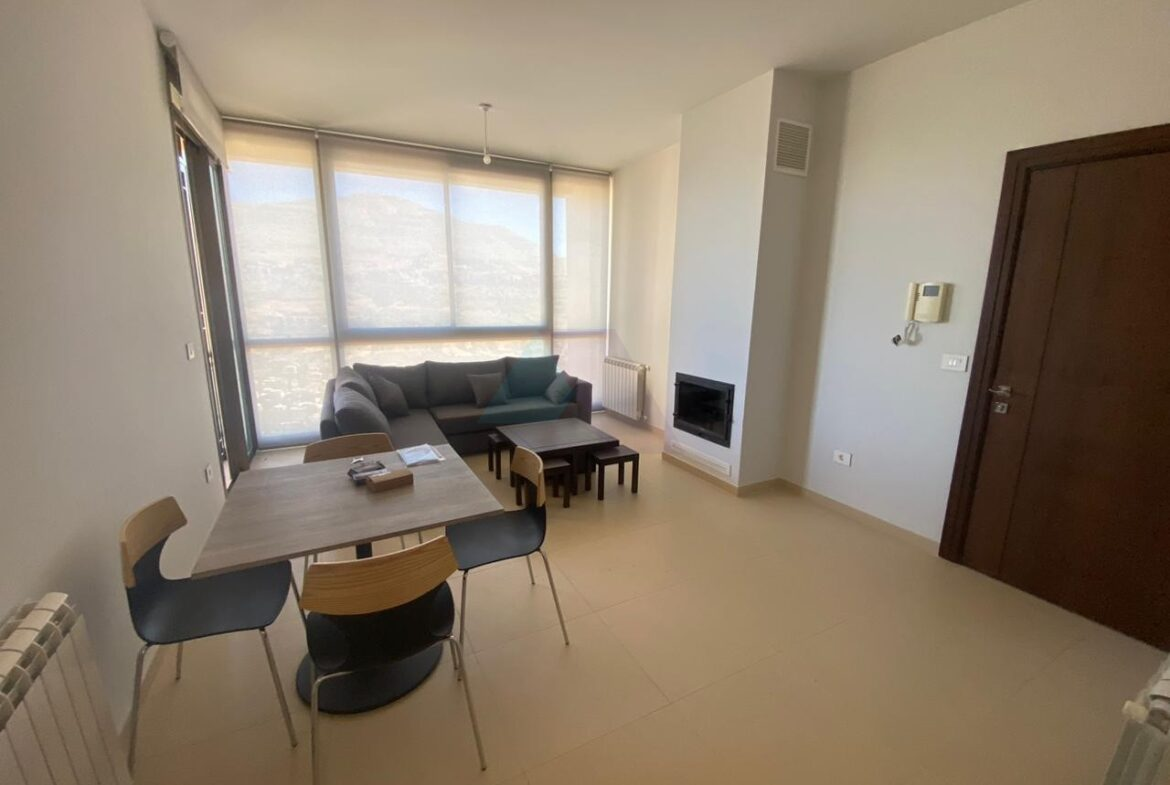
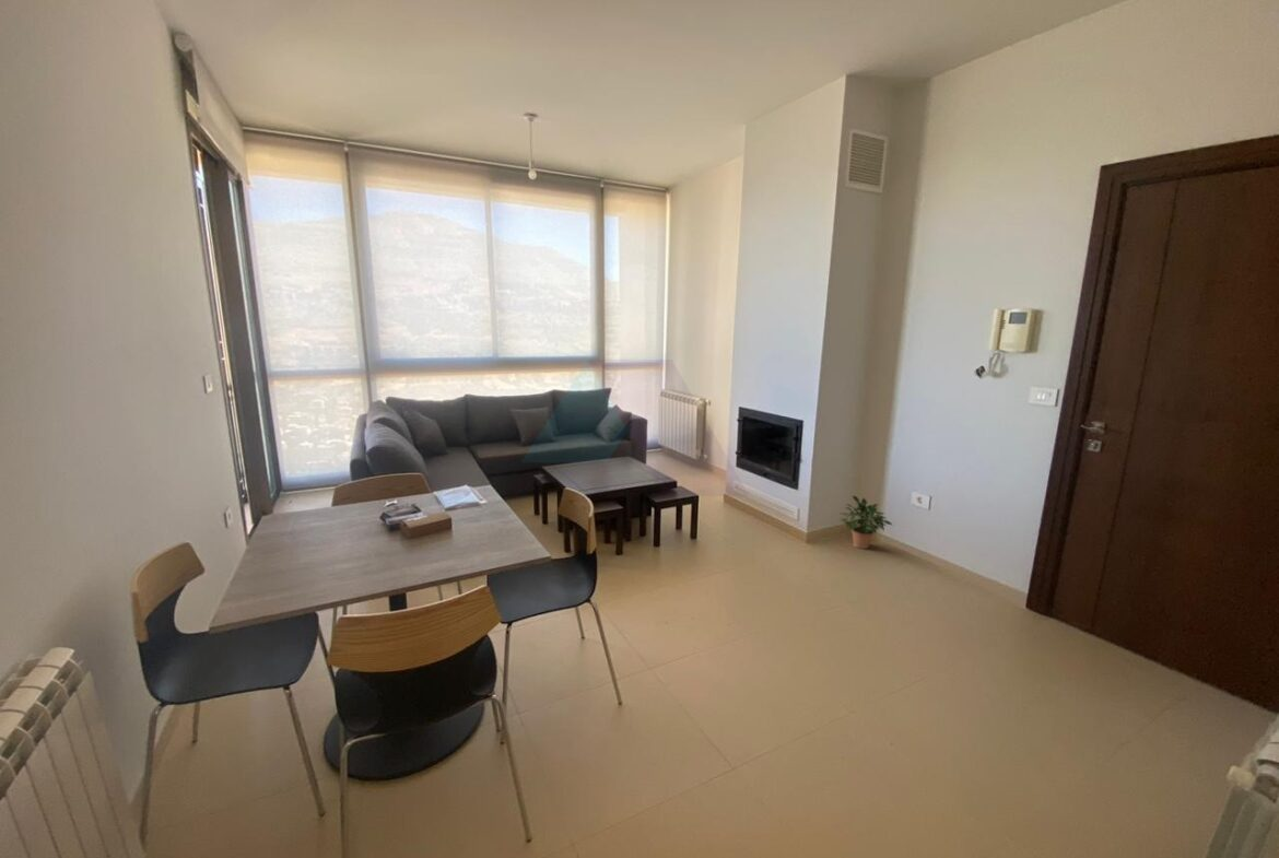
+ potted plant [836,494,894,550]
